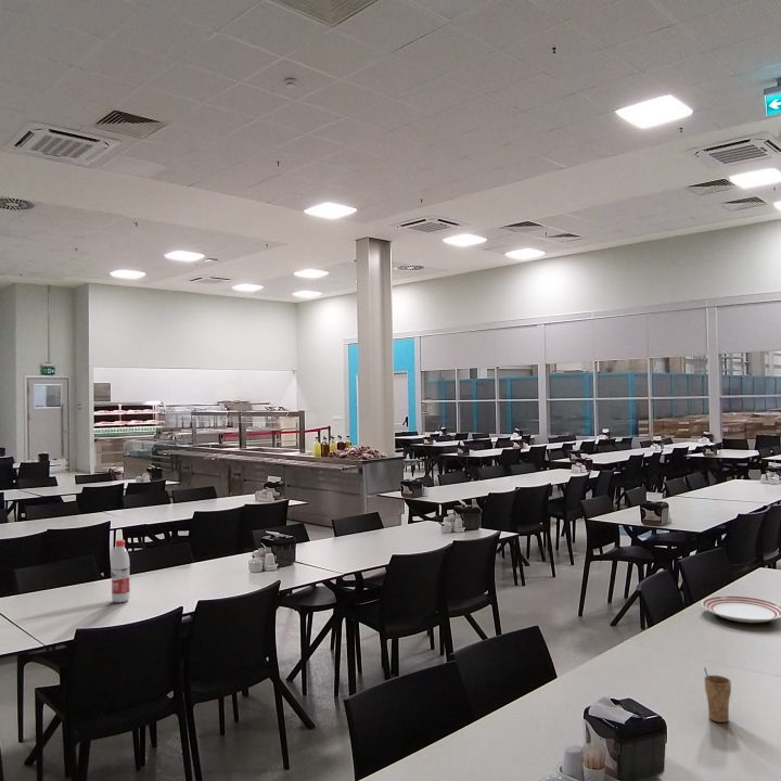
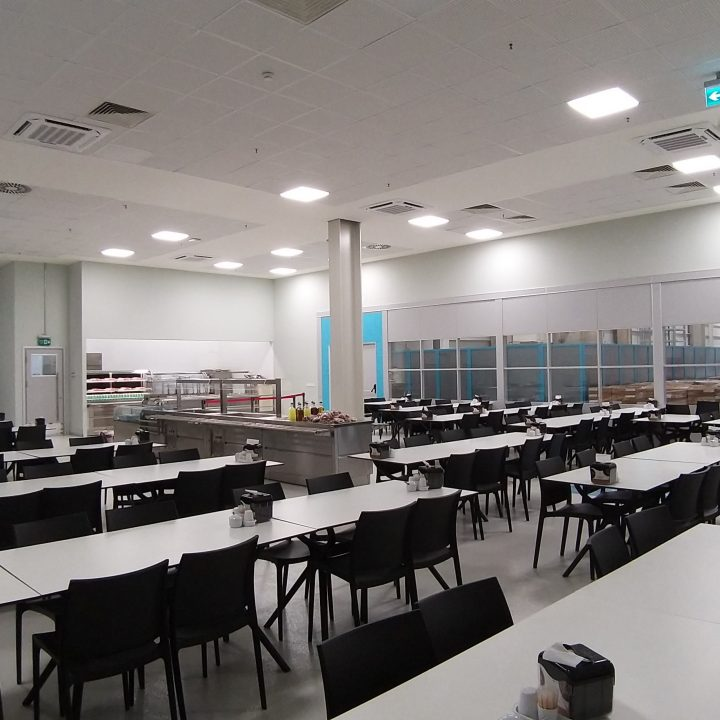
- water bottle [111,539,131,603]
- dinner plate [701,594,781,624]
- cup [703,666,732,724]
